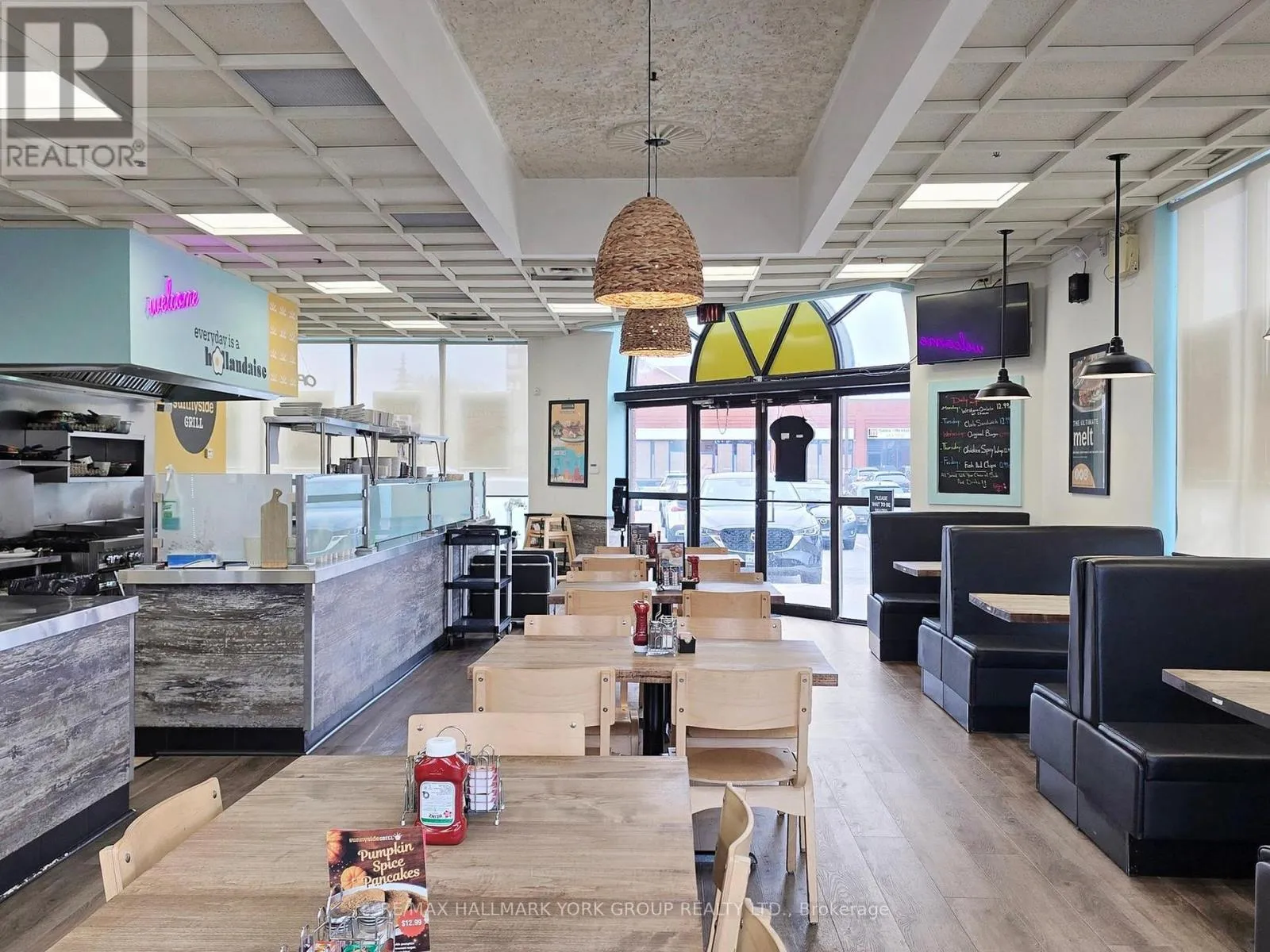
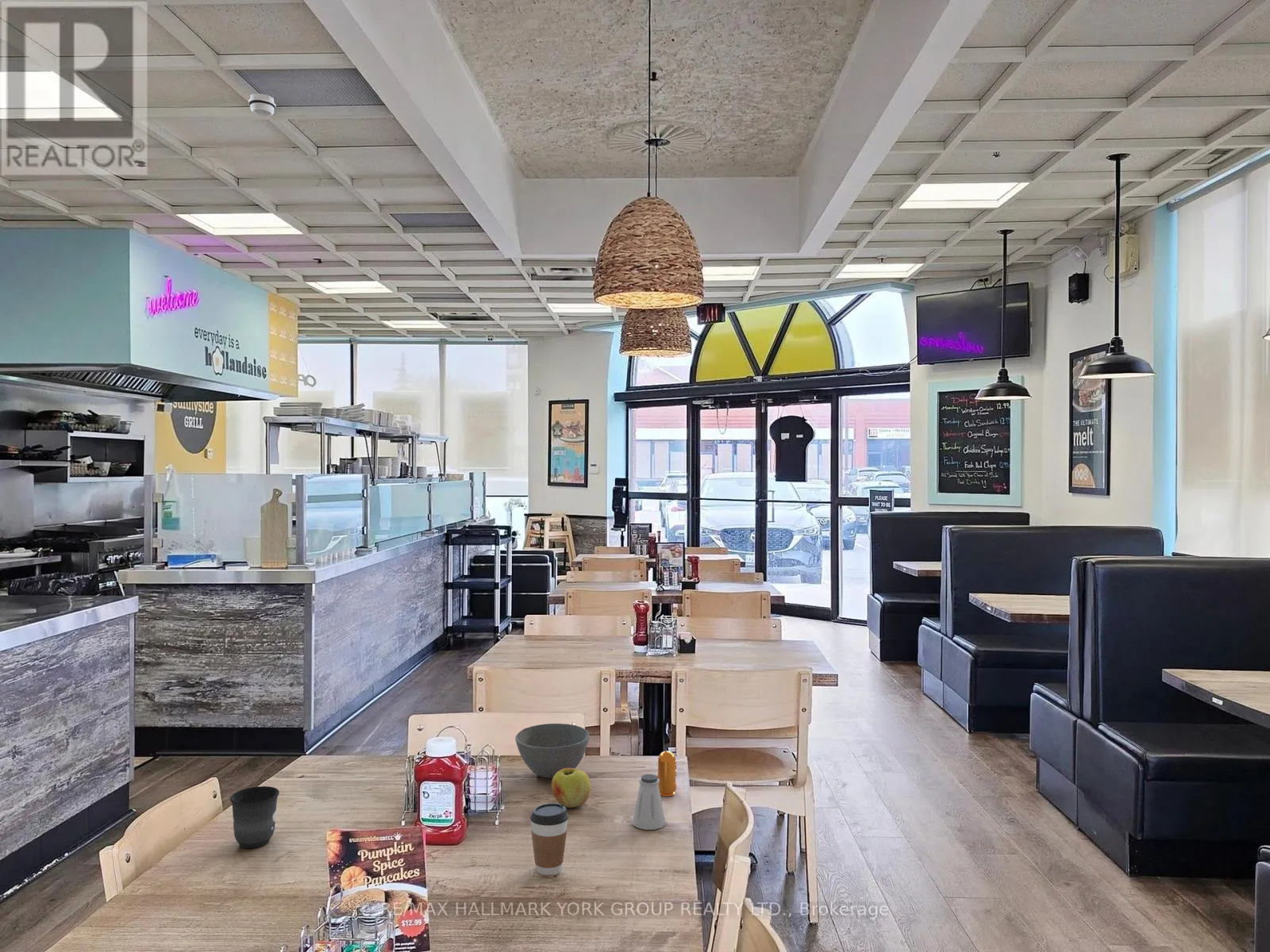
+ coffee cup [529,802,569,877]
+ smoke detector [248,93,277,117]
+ mug [229,785,280,849]
+ pepper shaker [656,750,677,797]
+ saltshaker [632,774,666,831]
+ apple [551,768,591,808]
+ bowl [514,723,590,779]
